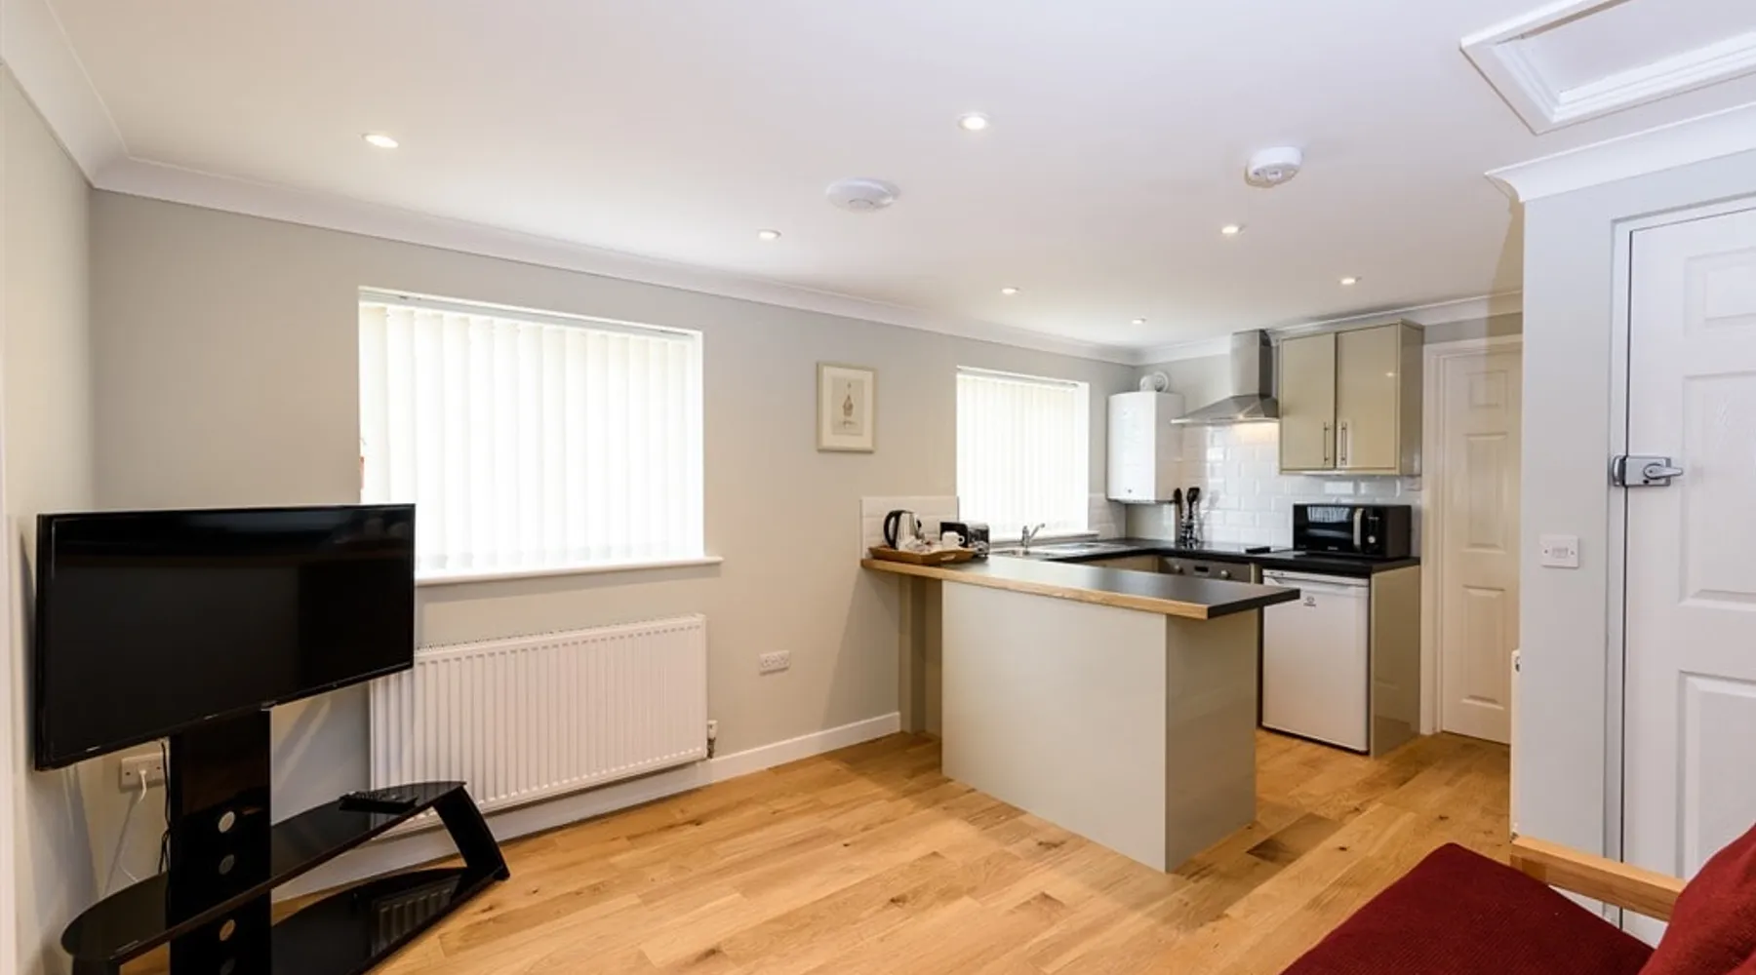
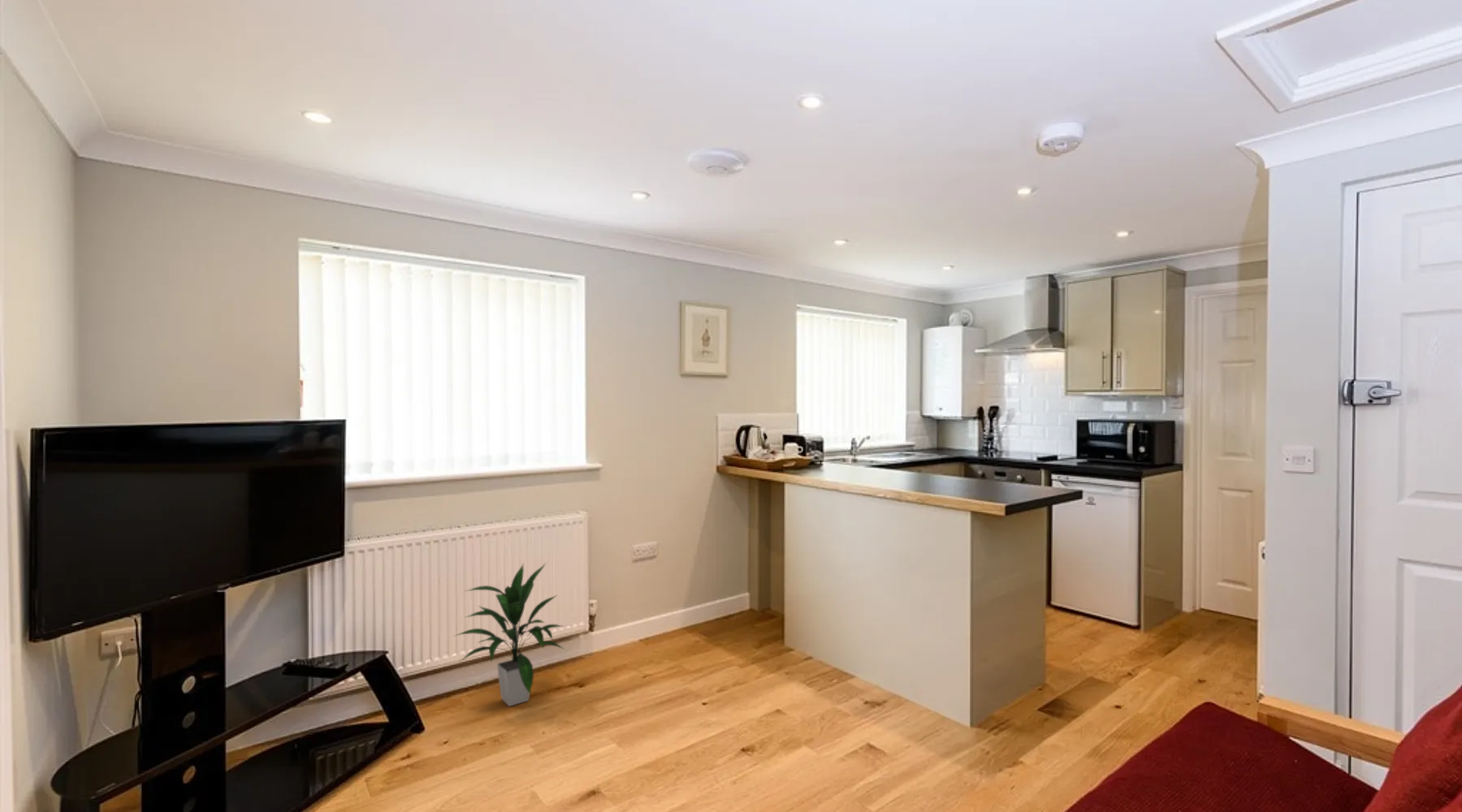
+ indoor plant [454,562,564,707]
